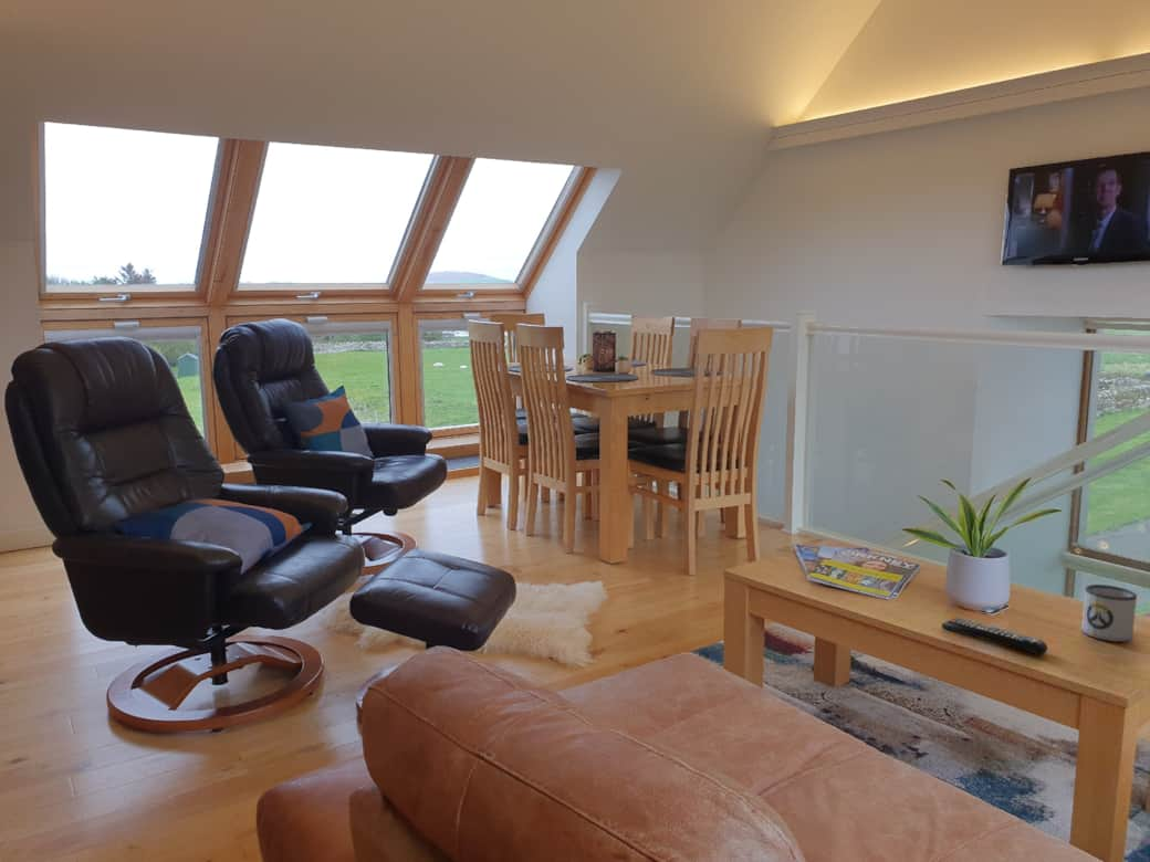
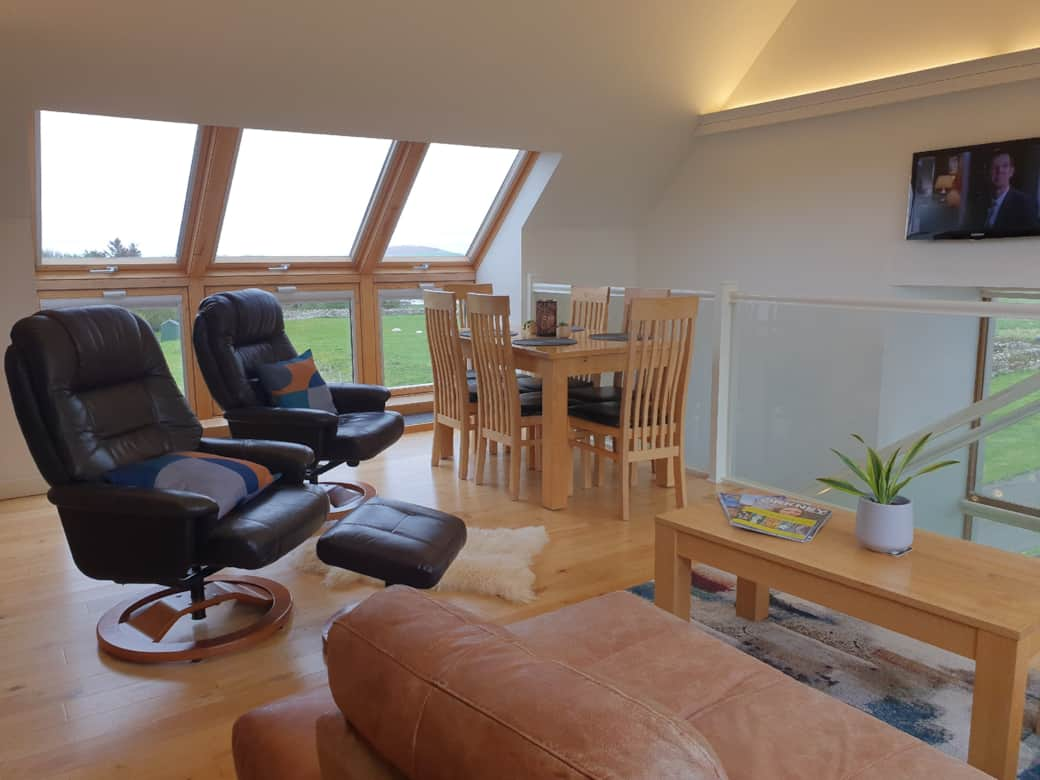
- remote control [941,617,1048,656]
- mug [1080,584,1138,642]
